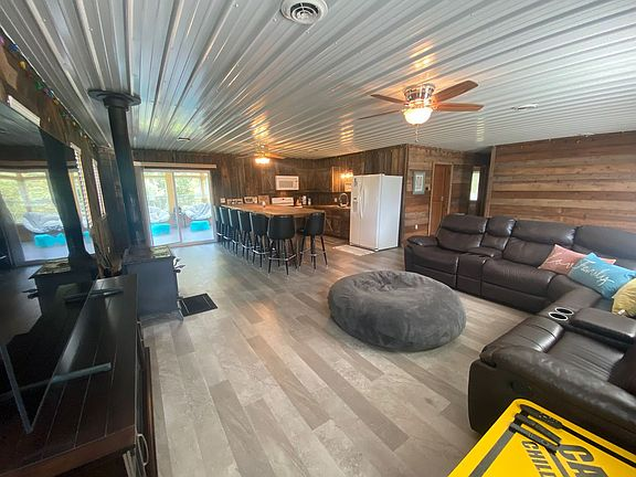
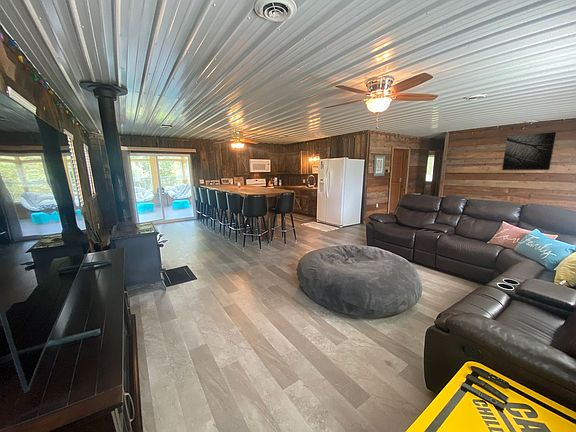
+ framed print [501,131,558,171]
